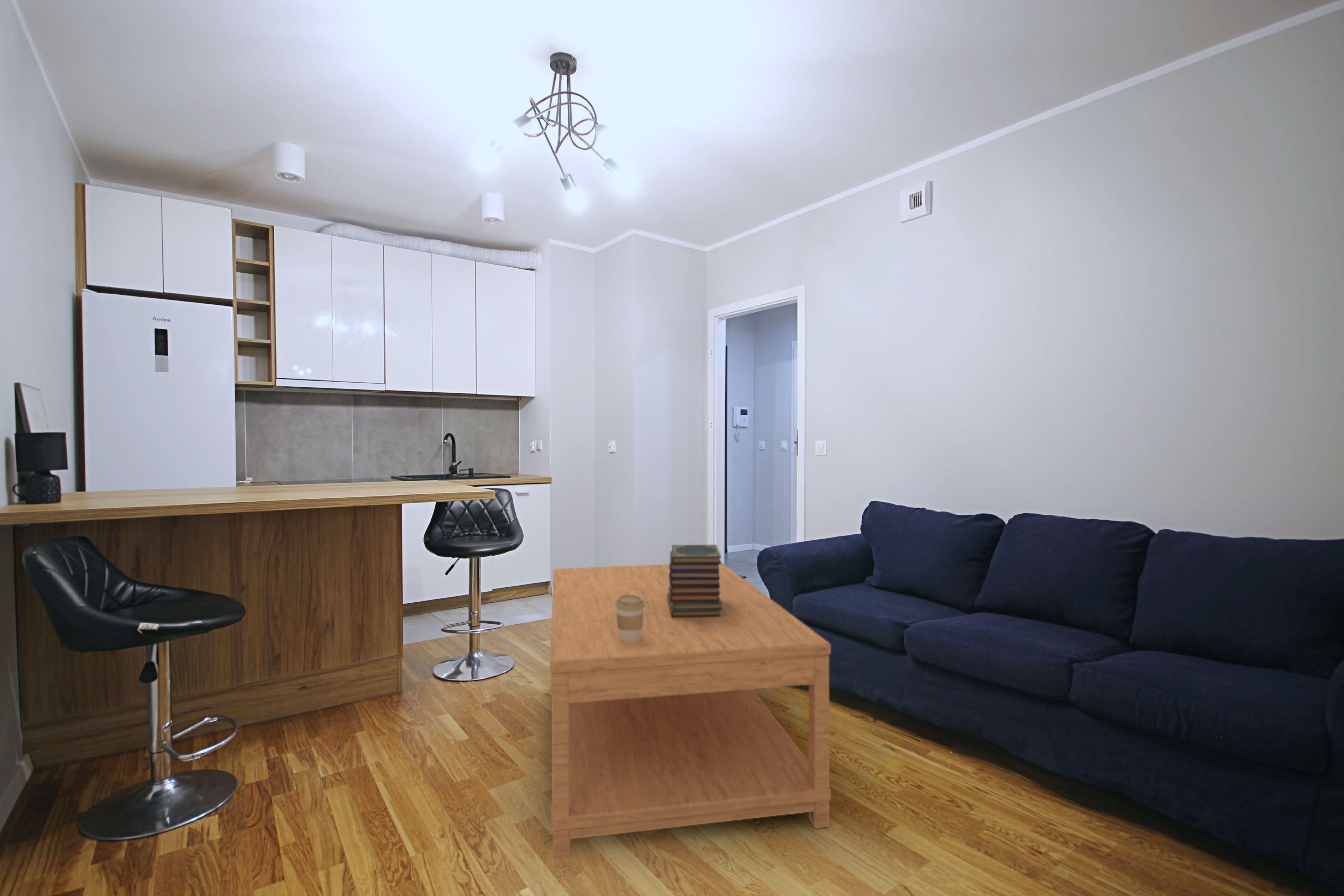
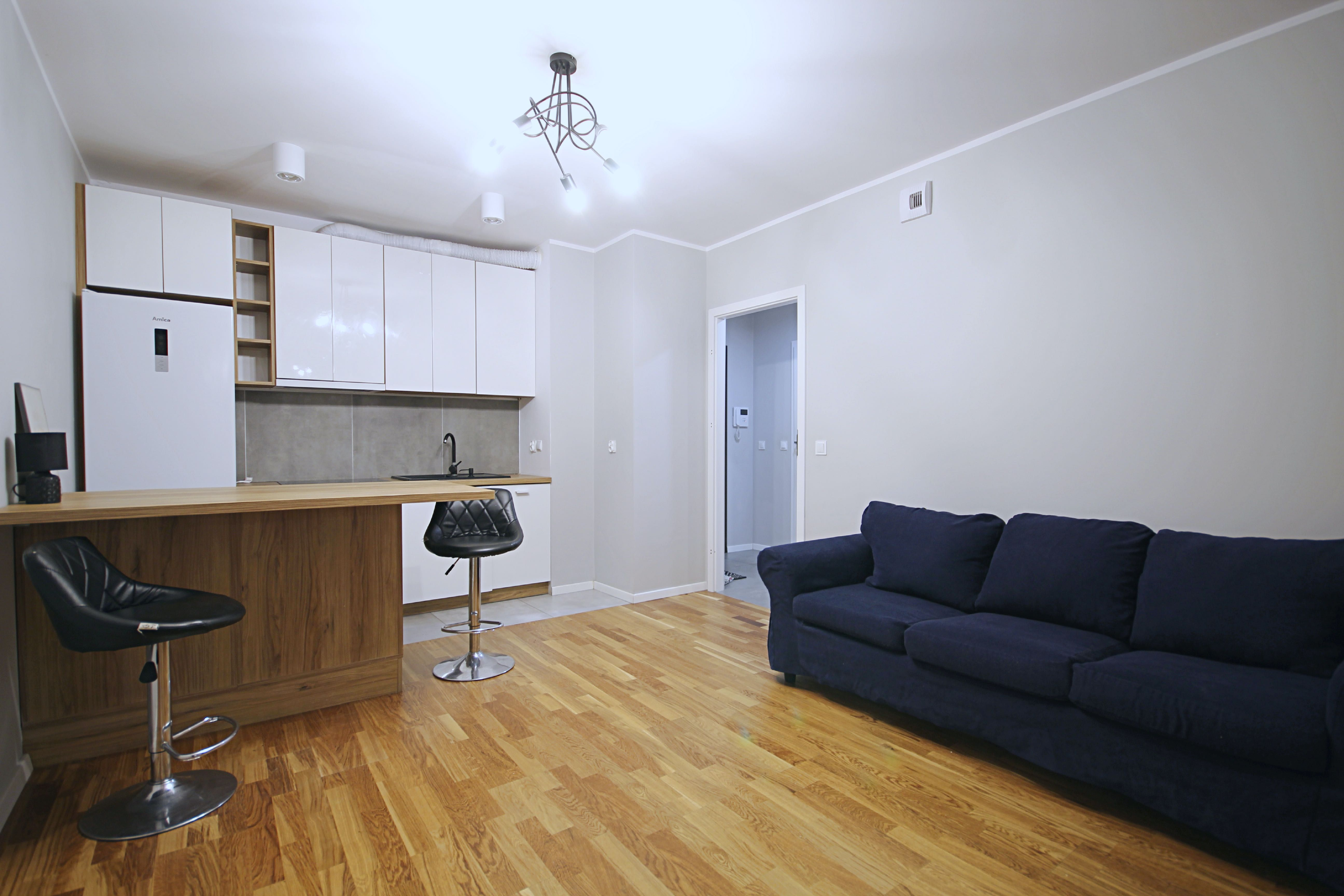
- coffee table [550,562,831,860]
- book stack [667,544,722,618]
- coffee cup [615,595,645,641]
